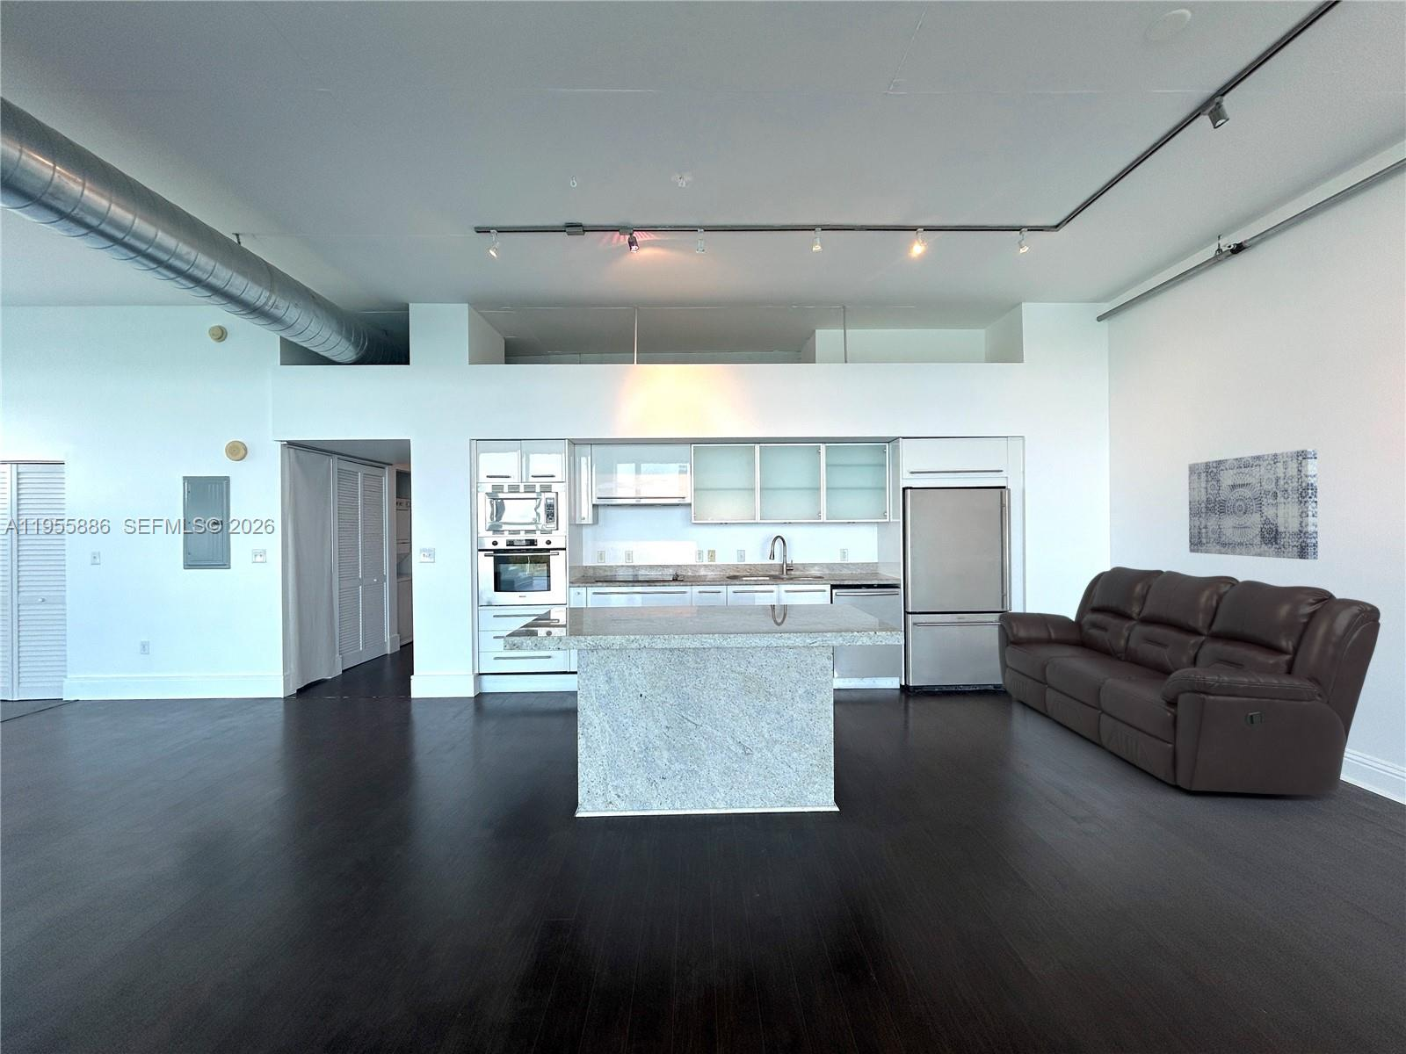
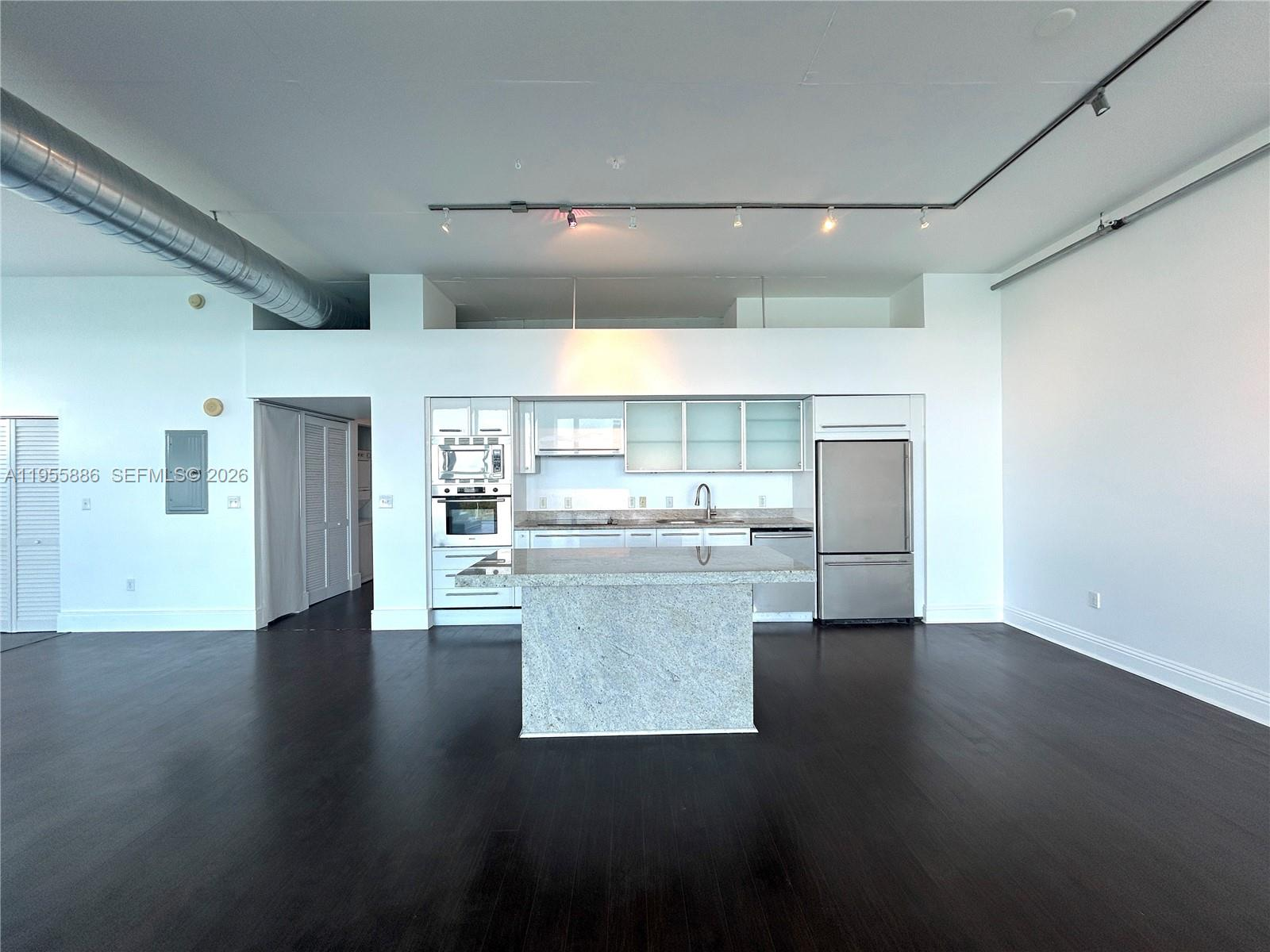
- sofa [997,566,1382,796]
- wall art [1188,448,1319,560]
